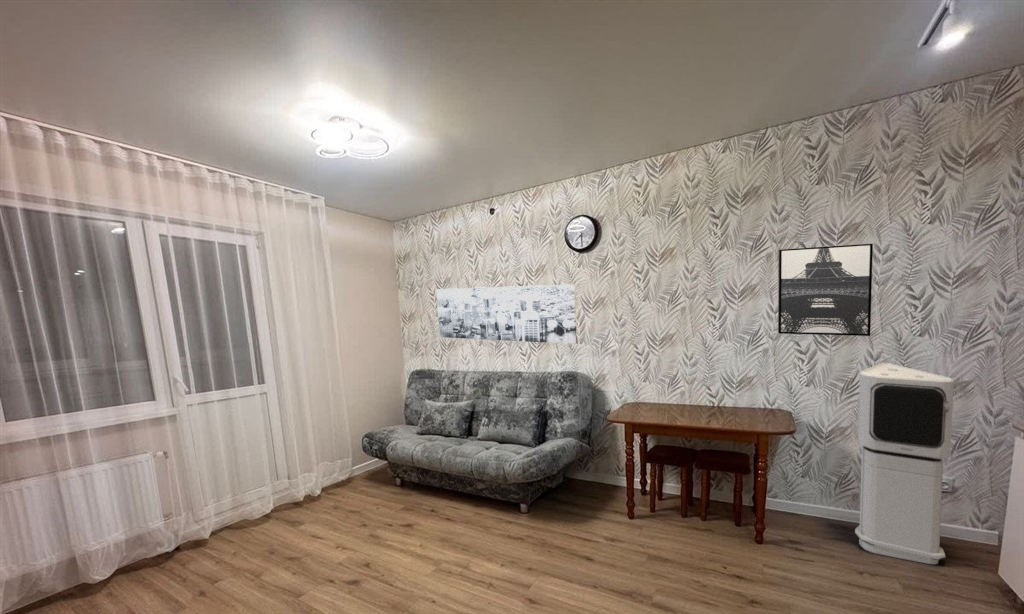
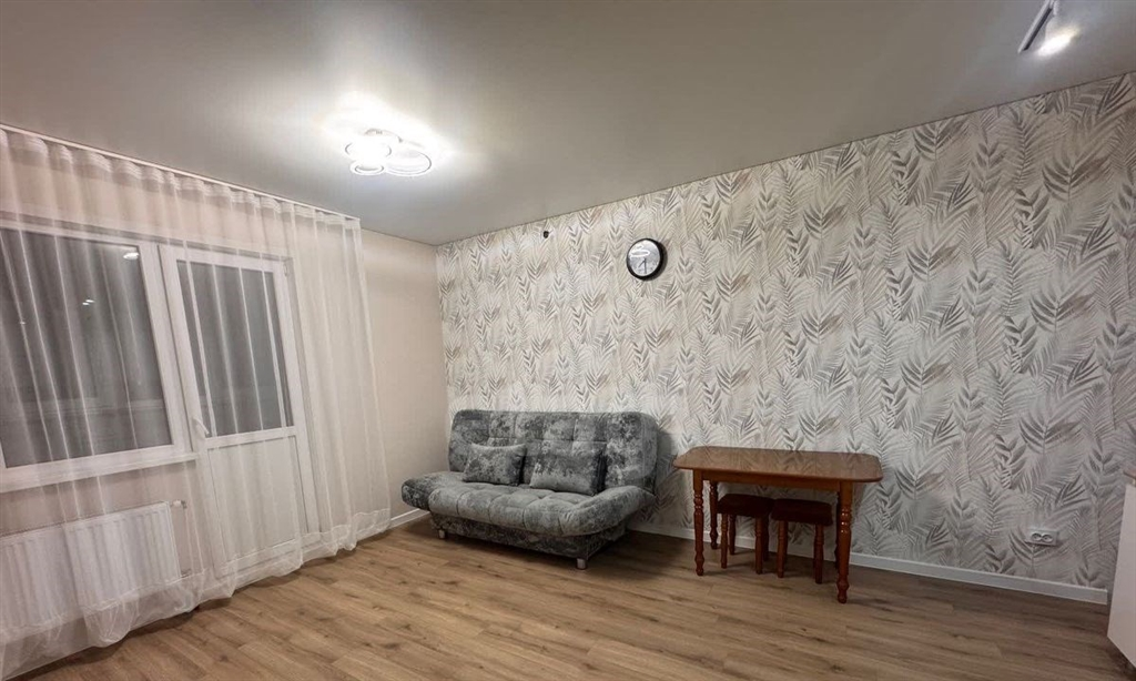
- air purifier [854,362,955,565]
- wall art [777,243,874,337]
- wall art [435,283,579,345]
